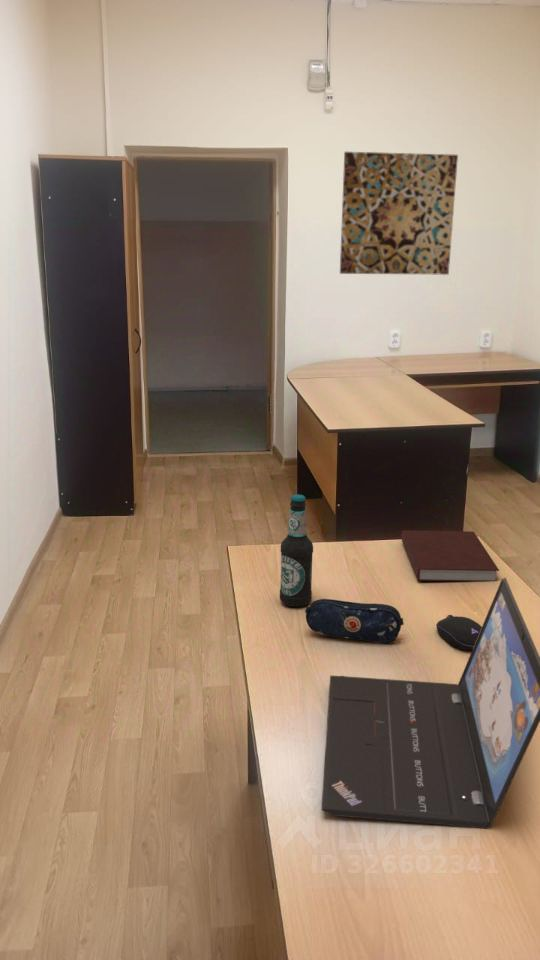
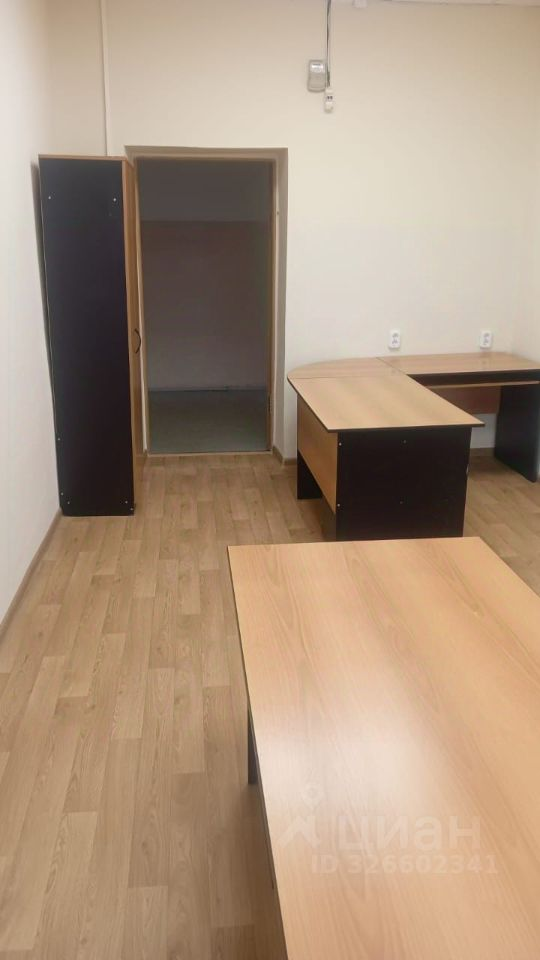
- pencil case [304,598,405,645]
- wall art [339,151,459,276]
- notebook [400,529,500,583]
- laptop [320,577,540,830]
- computer mouse [435,614,482,651]
- bottle [279,494,314,608]
